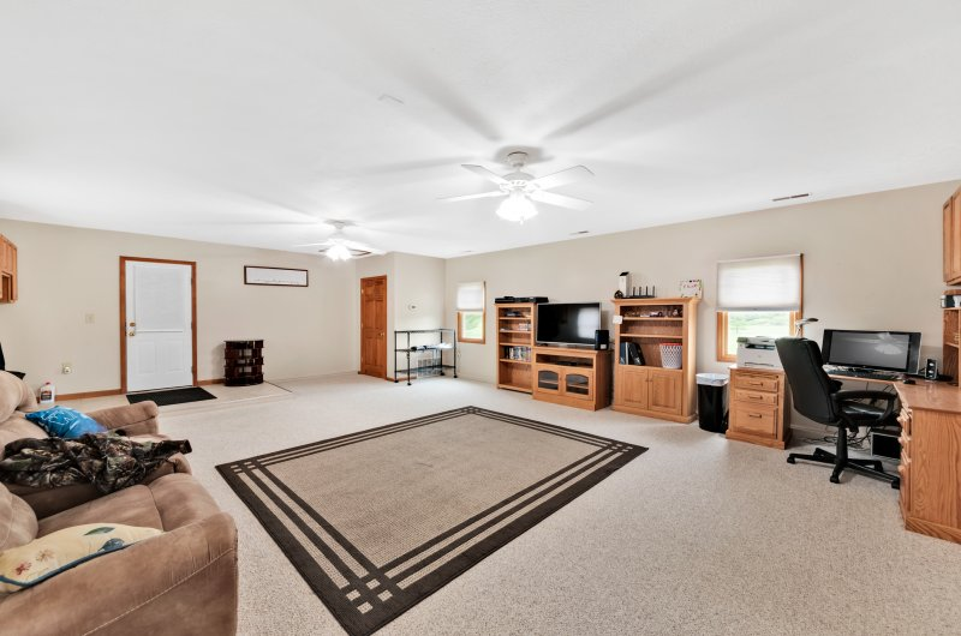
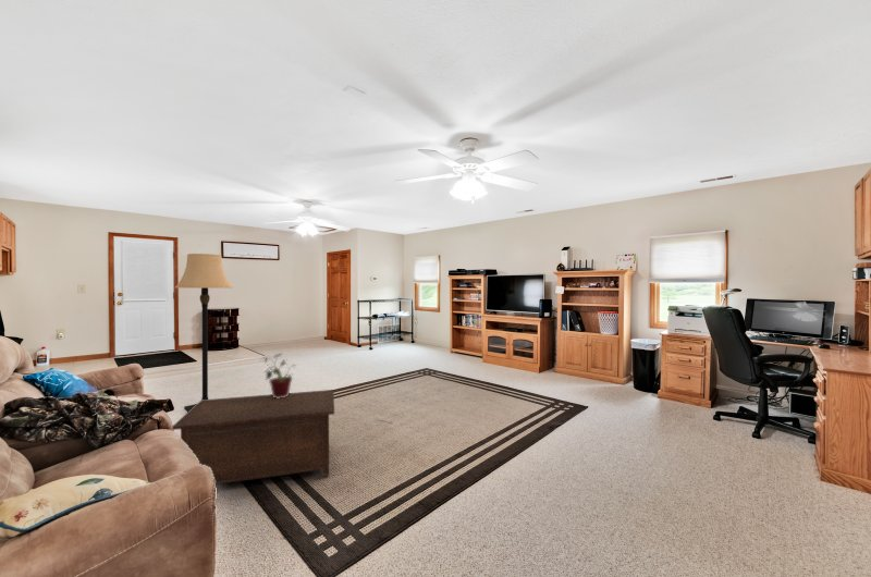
+ cabinet [171,389,335,486]
+ potted plant [260,352,296,398]
+ lamp [174,253,234,413]
